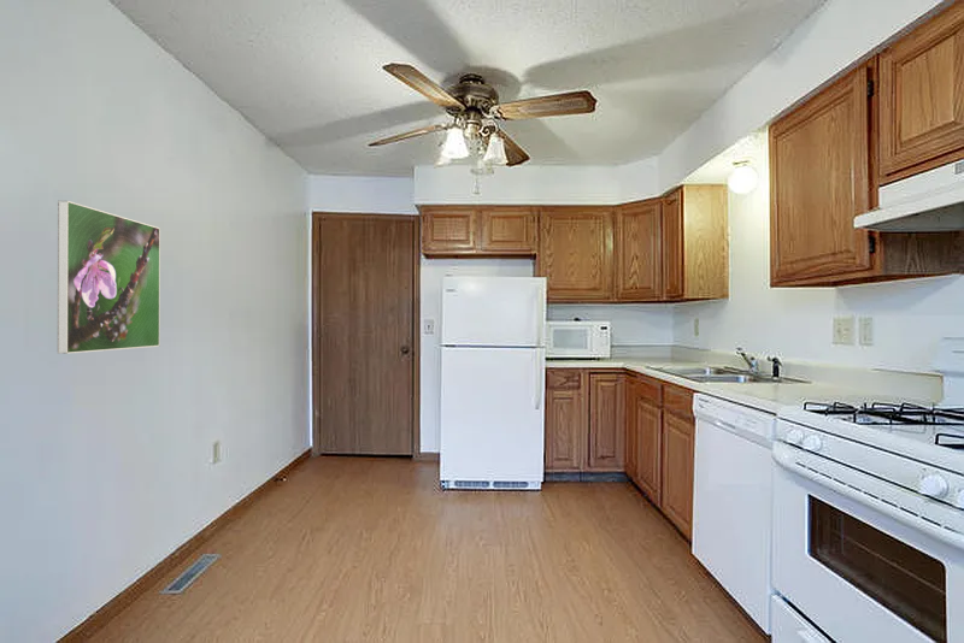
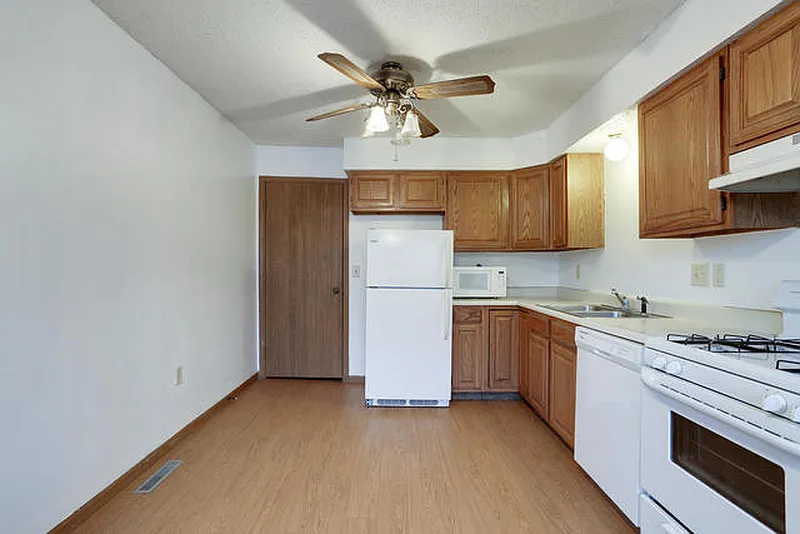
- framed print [57,200,161,355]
